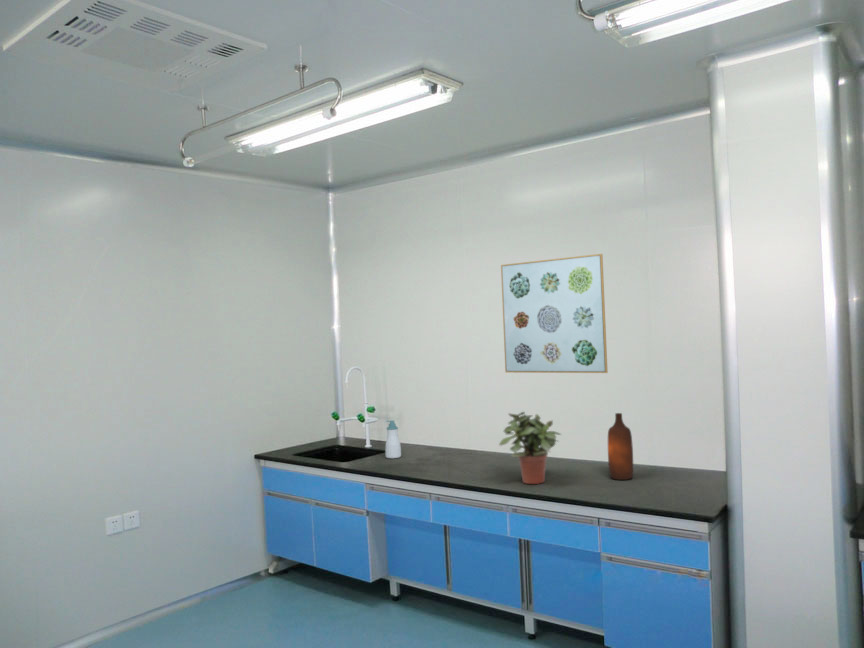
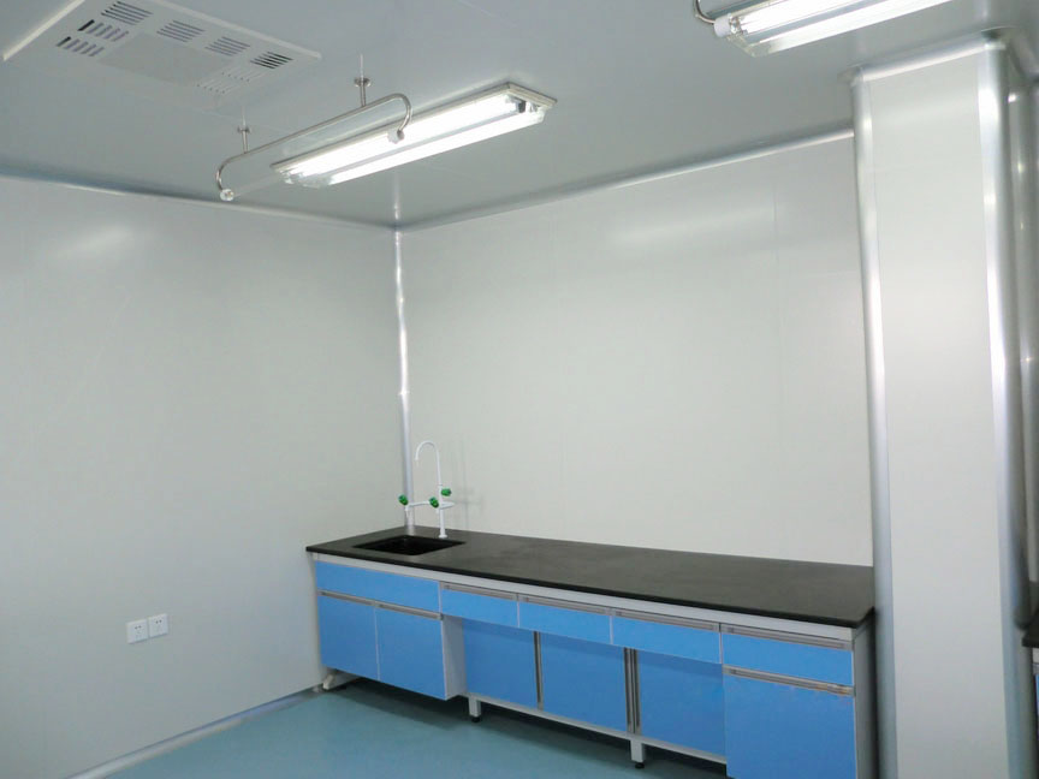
- potted plant [498,411,563,485]
- soap bottle [384,419,402,459]
- wall art [500,253,609,374]
- bottle [607,412,634,481]
